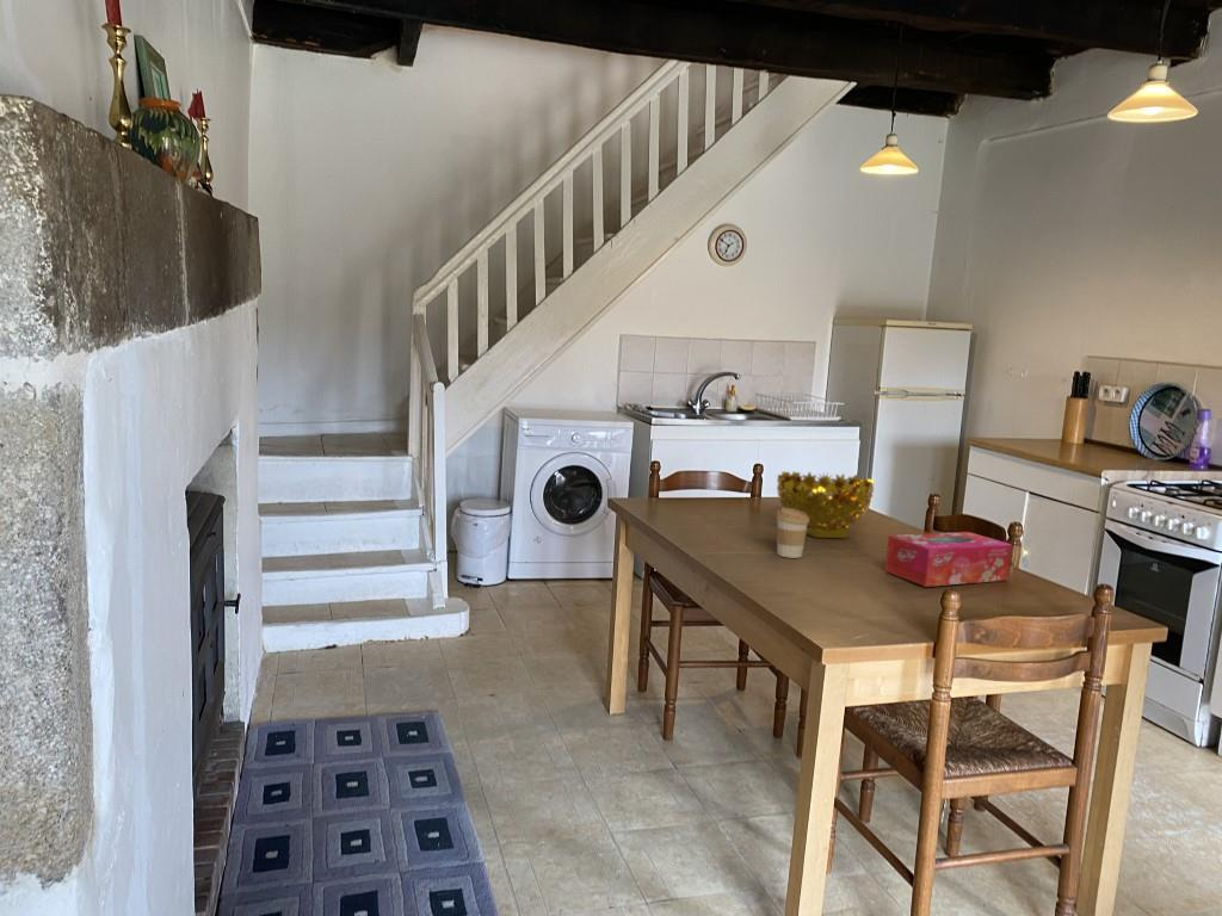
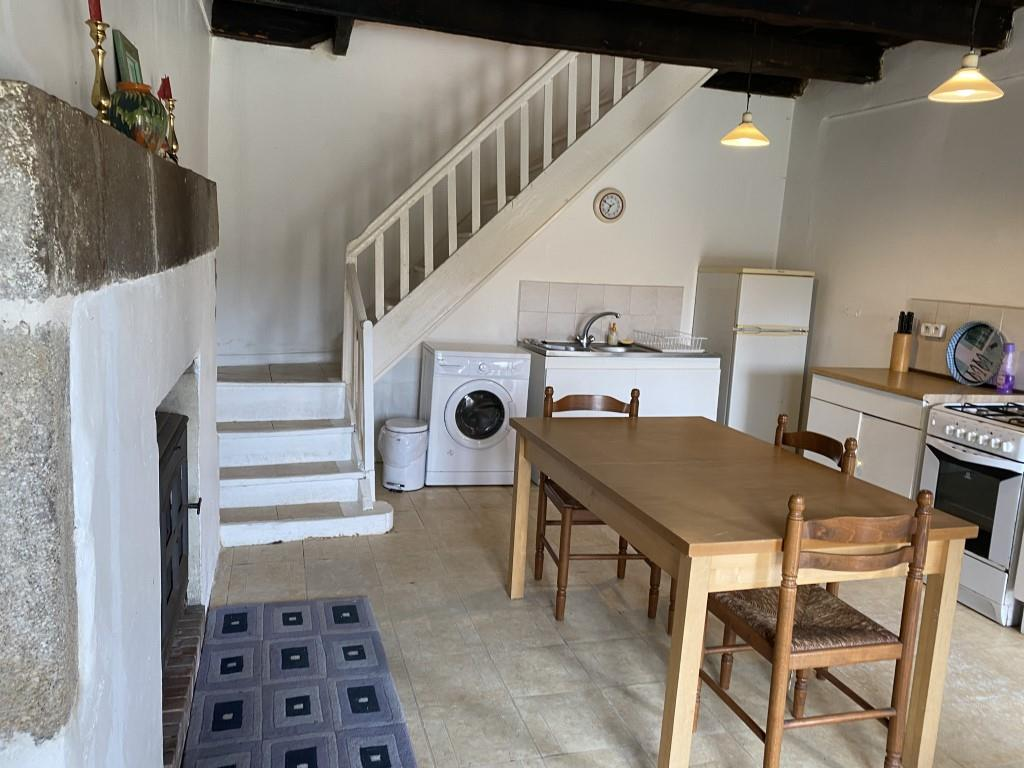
- tissue box [884,531,1013,588]
- decorative bowl [776,470,875,539]
- coffee cup [774,507,809,559]
